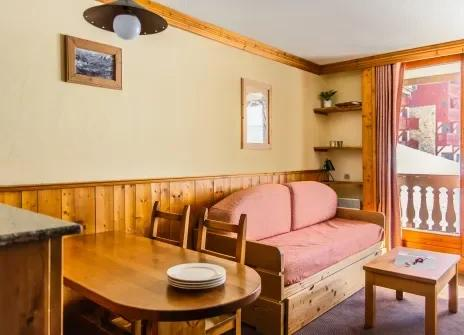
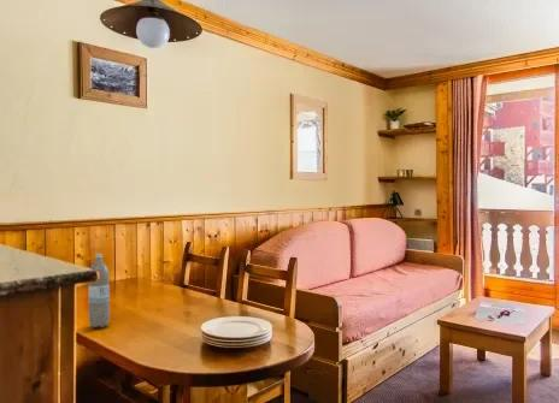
+ water bottle [87,253,111,328]
